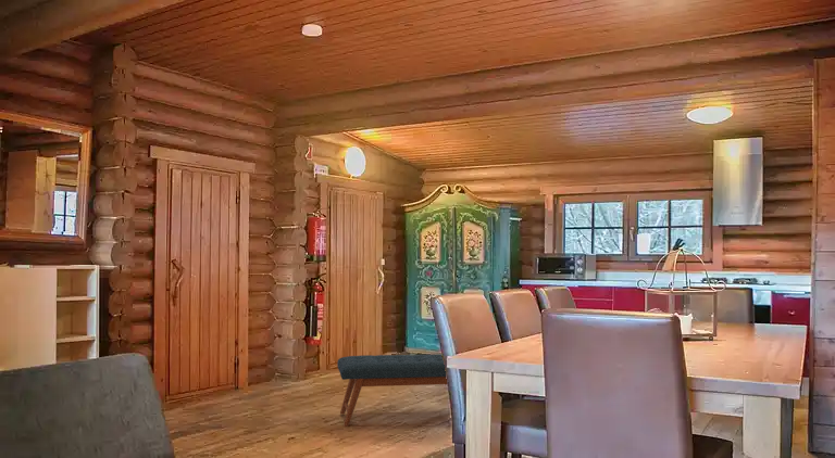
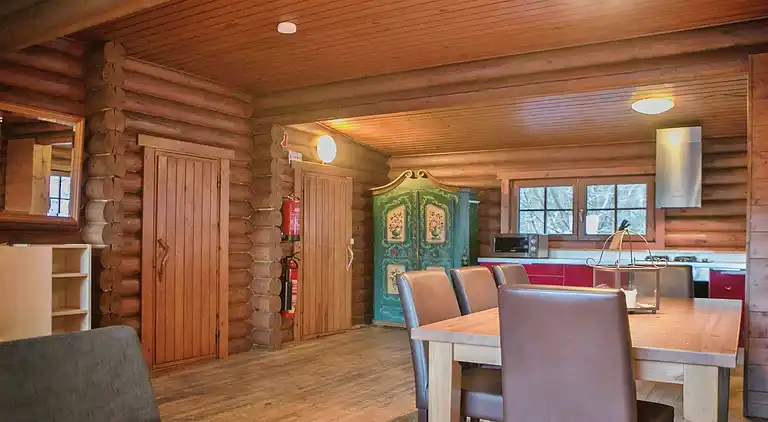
- bench [336,353,448,428]
